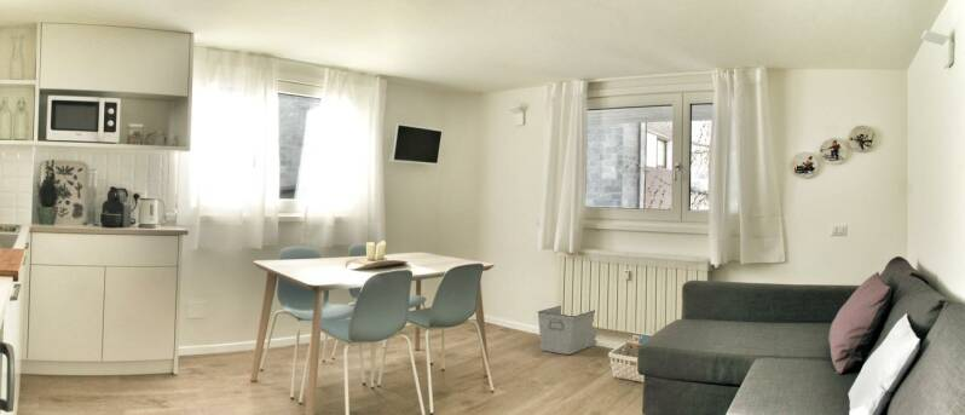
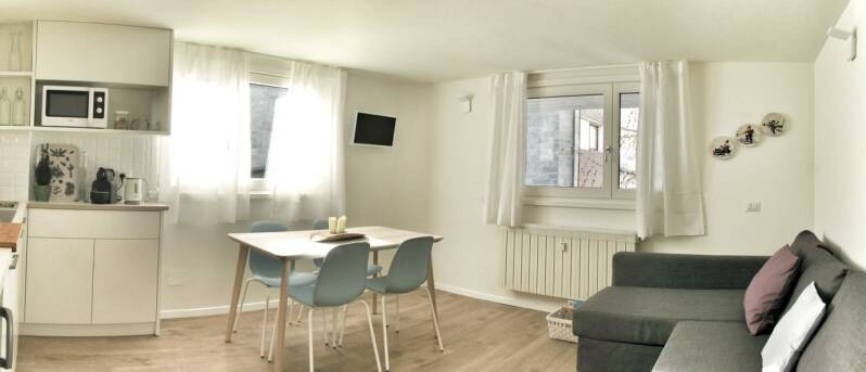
- storage bin [537,305,599,356]
